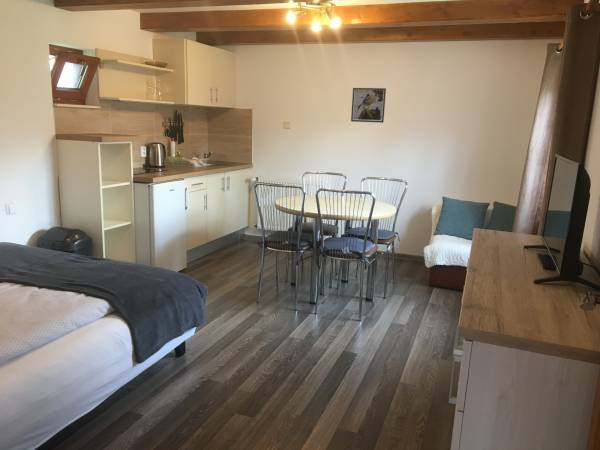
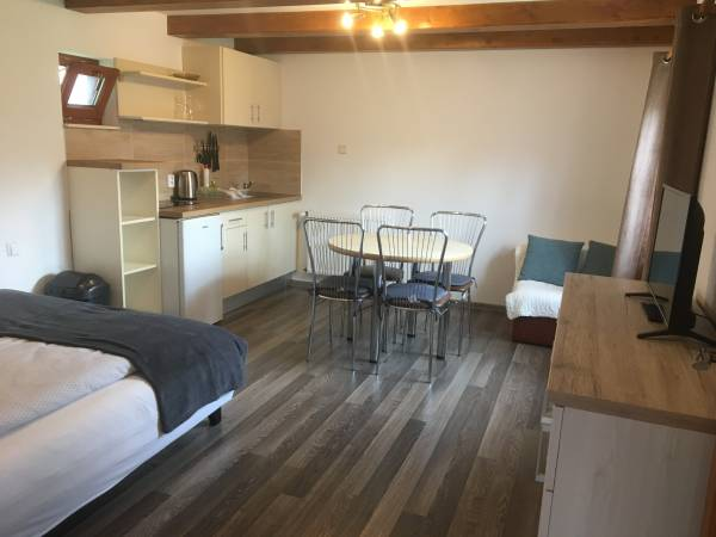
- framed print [350,87,387,124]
